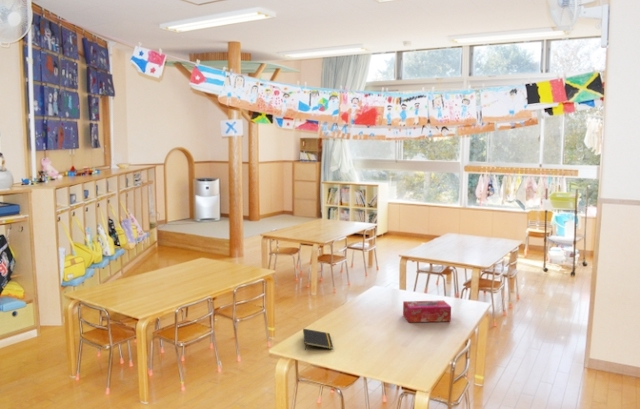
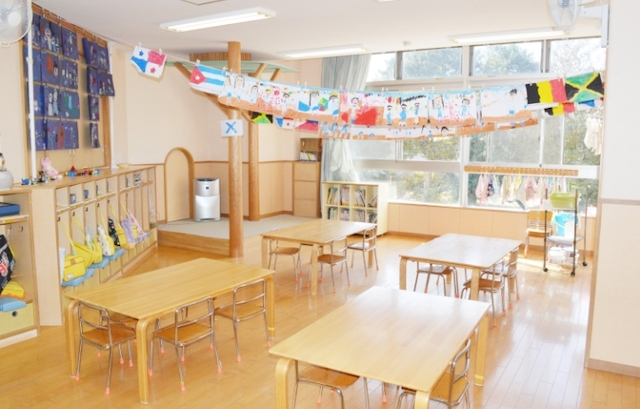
- notepad [302,328,334,351]
- tissue box [402,299,452,323]
